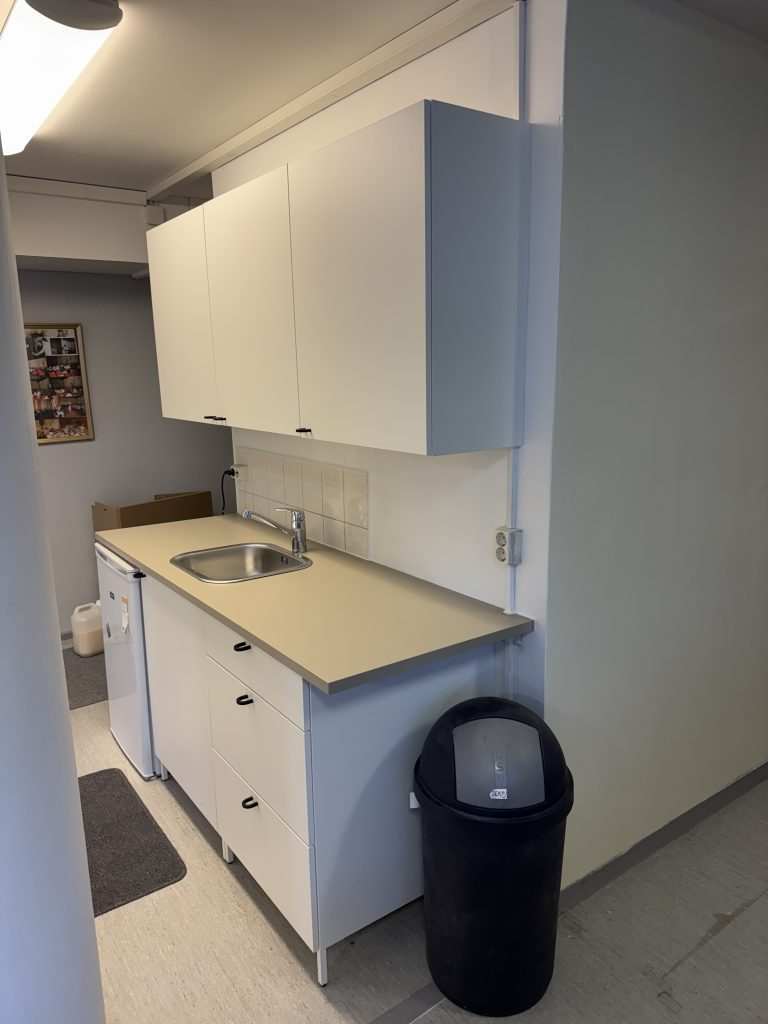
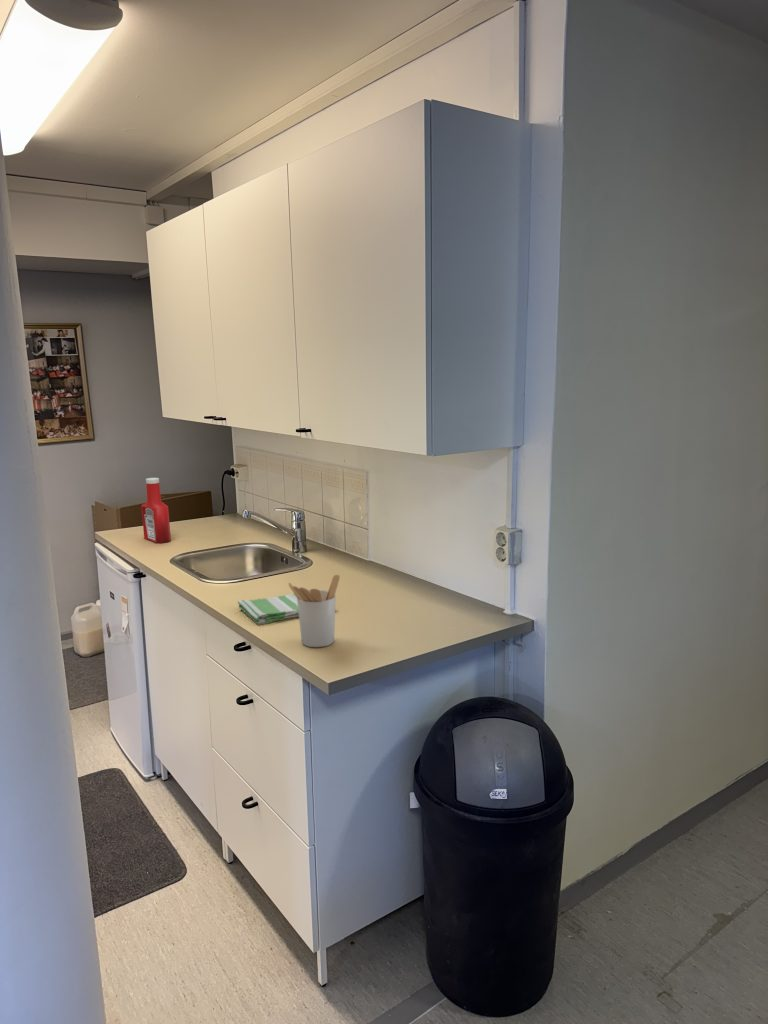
+ dish towel [237,589,311,626]
+ soap bottle [140,477,172,544]
+ utensil holder [287,574,341,648]
